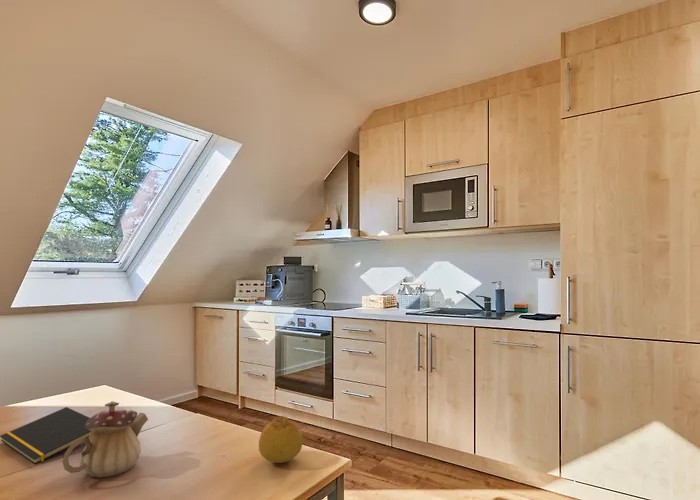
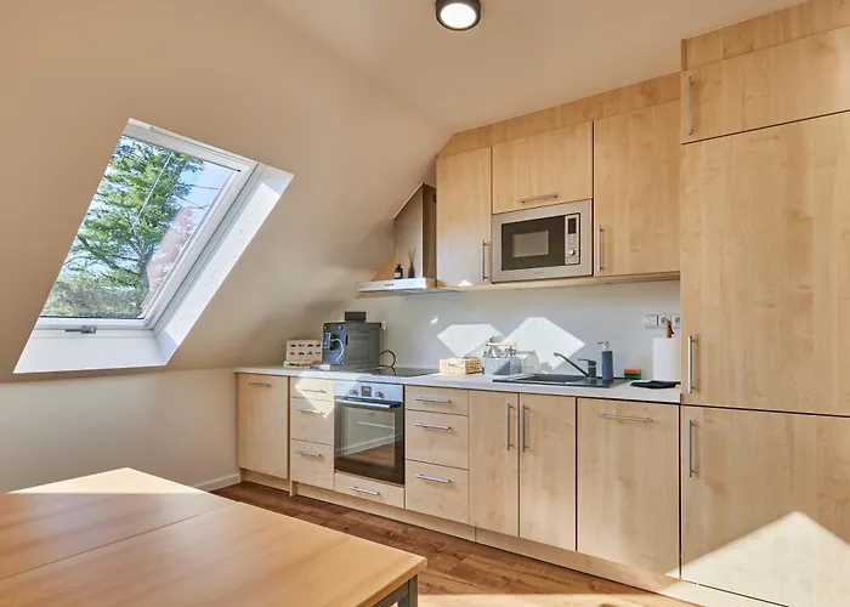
- fruit [258,415,303,464]
- teapot [62,400,149,479]
- notepad [0,406,91,465]
